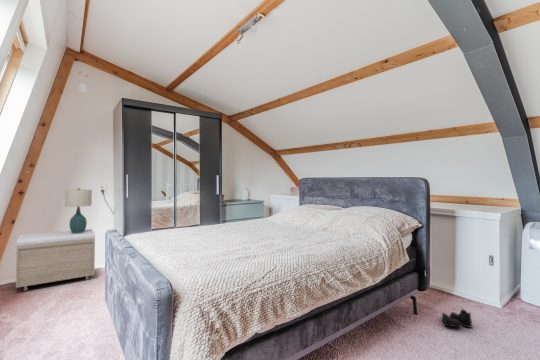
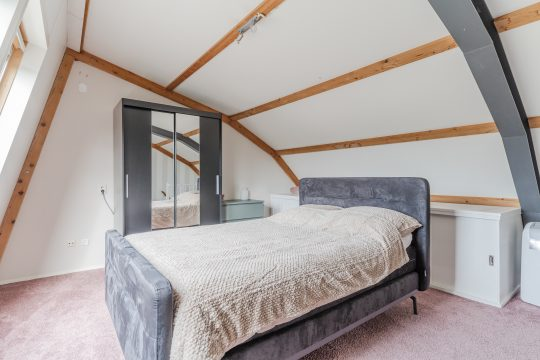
- boots [441,307,473,329]
- storage bench [15,228,96,291]
- table lamp [64,187,93,234]
